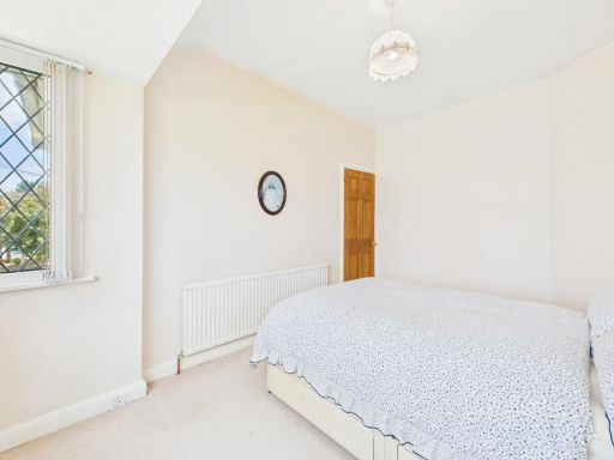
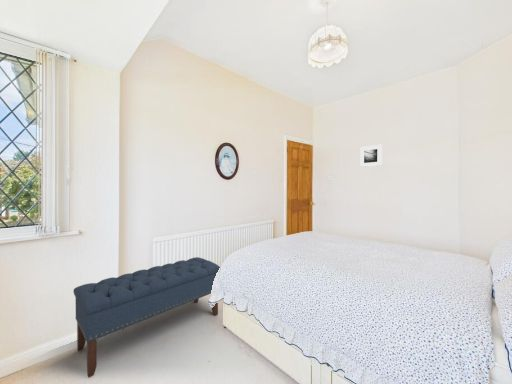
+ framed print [359,144,383,168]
+ bench [73,256,221,379]
